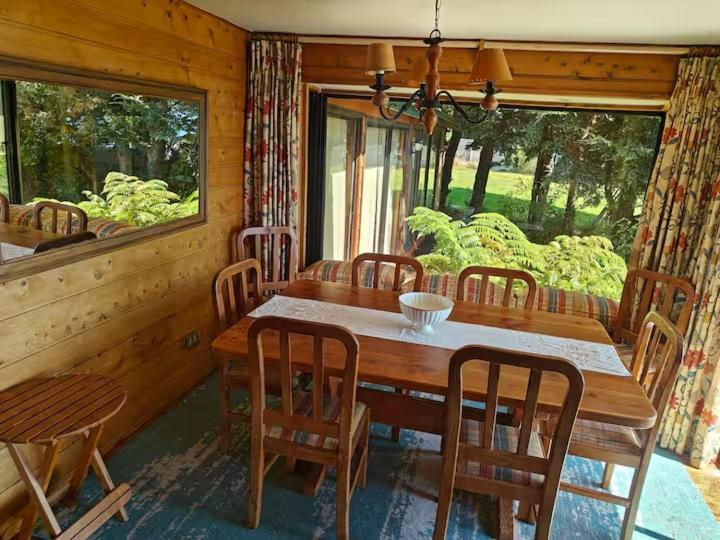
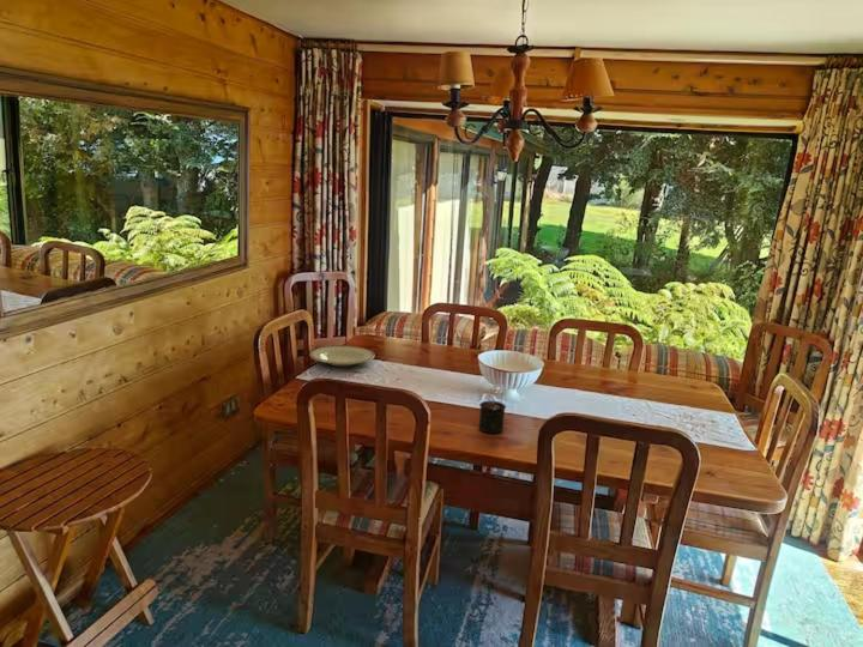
+ plate [308,345,376,367]
+ candle [478,392,507,435]
